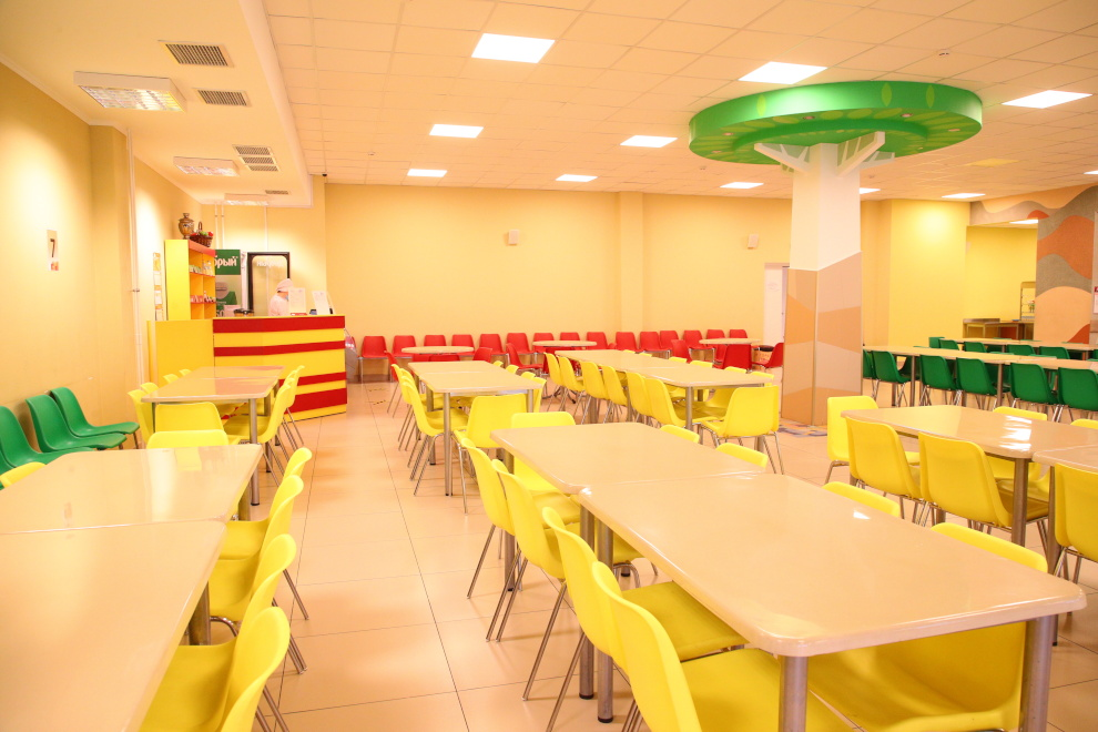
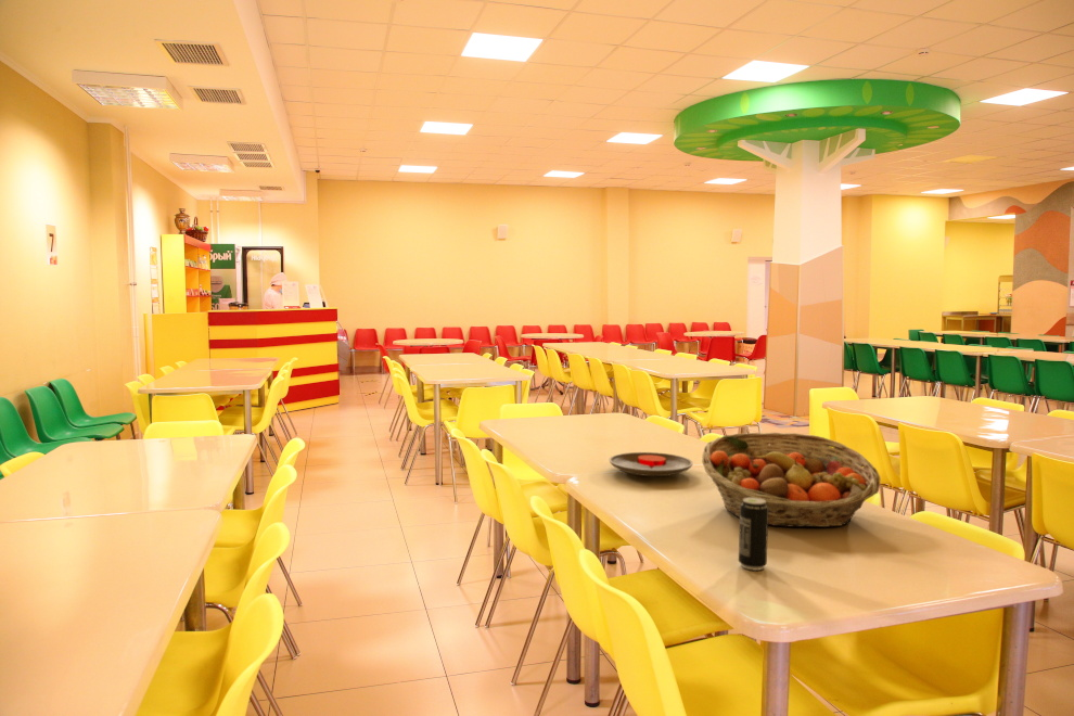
+ plate [609,451,694,477]
+ beverage can [738,497,769,572]
+ fruit basket [701,432,881,528]
